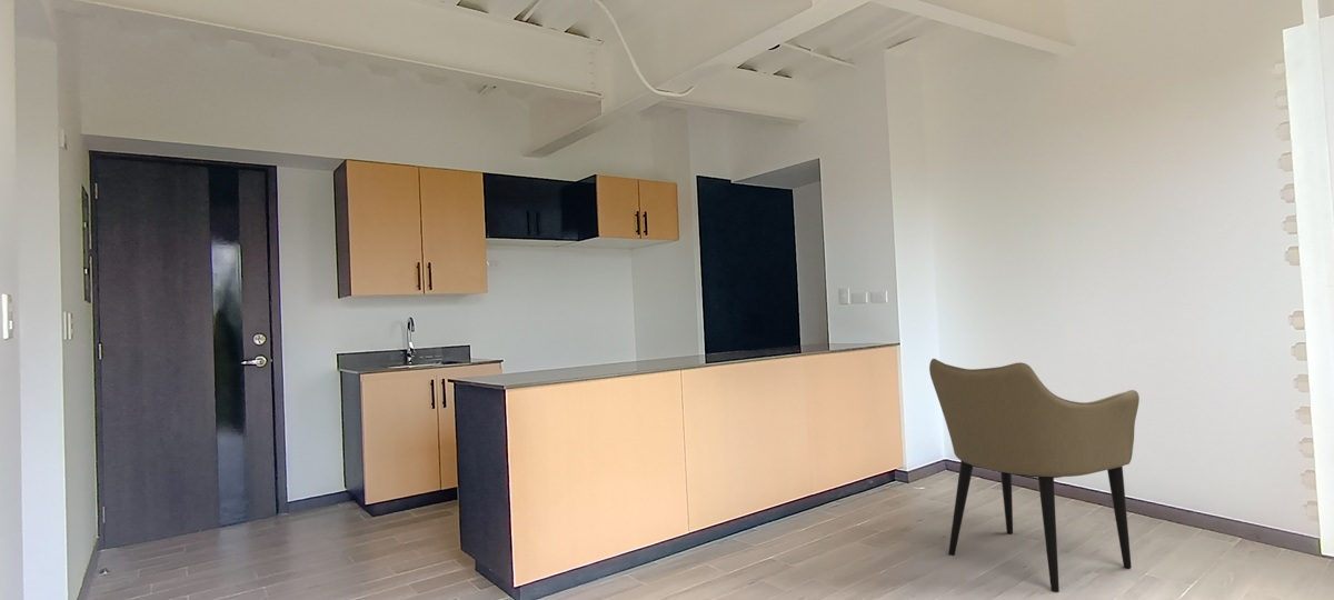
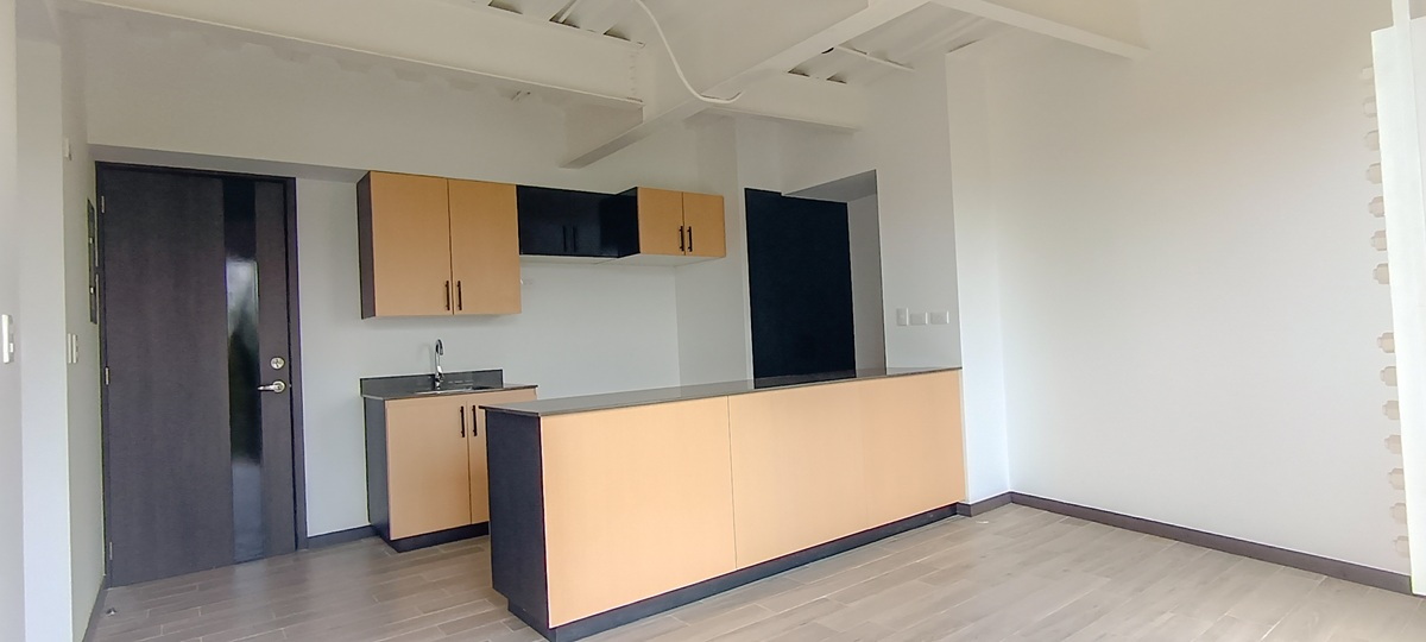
- armchair [928,358,1141,593]
